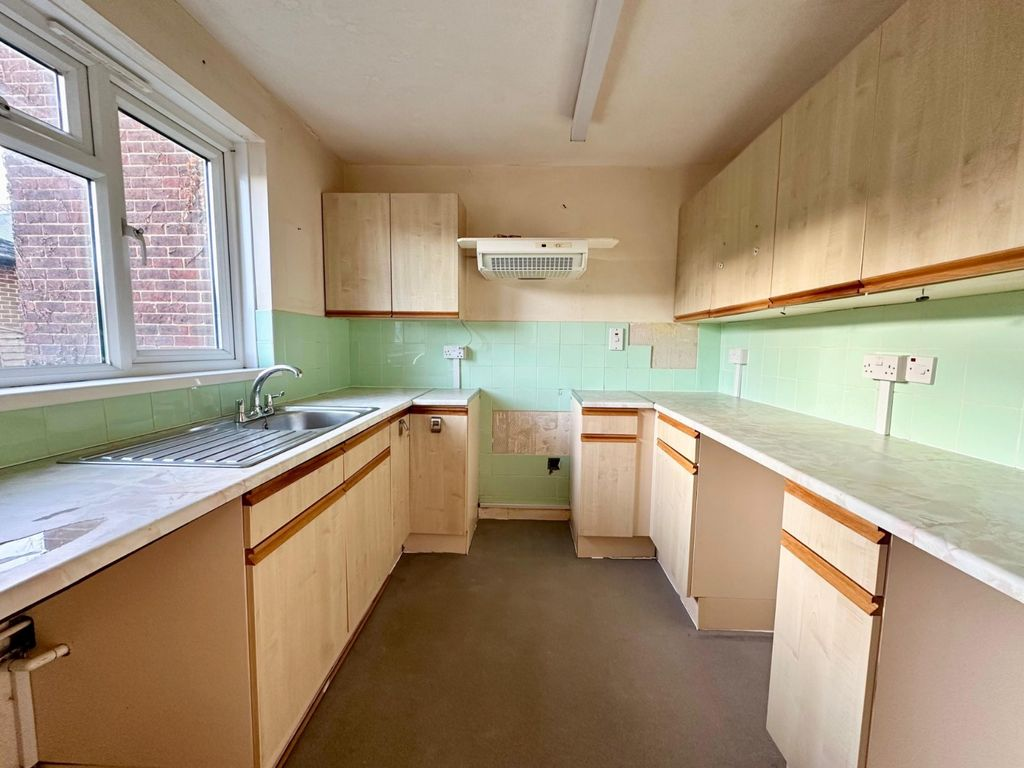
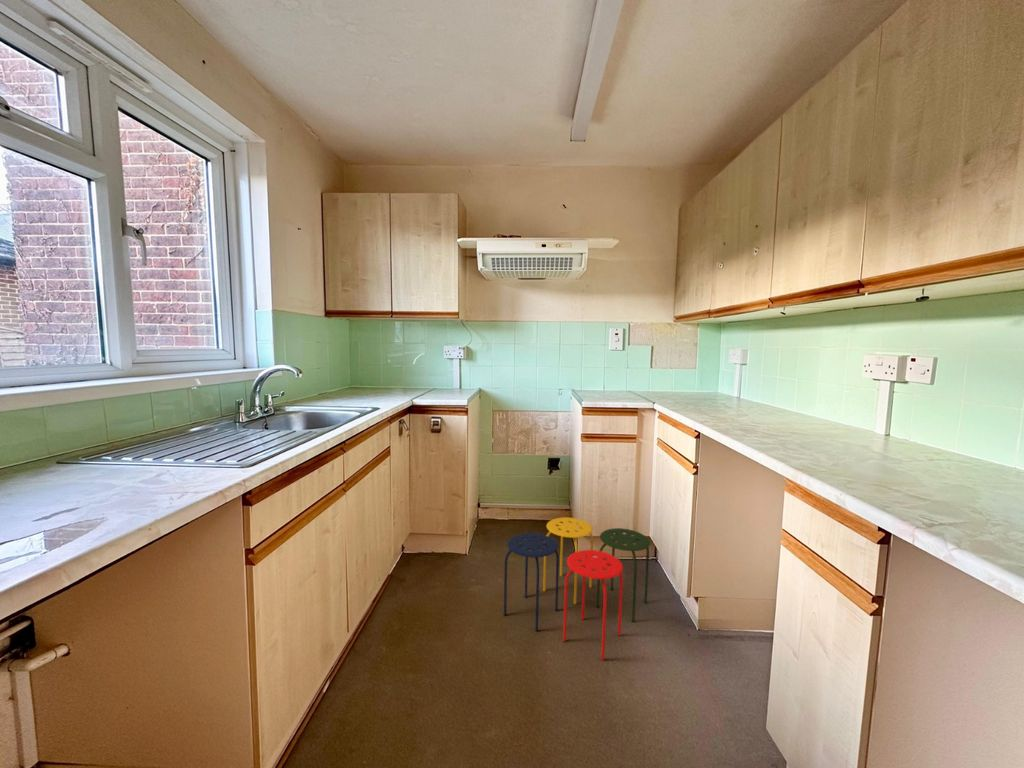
+ stool [503,516,651,660]
